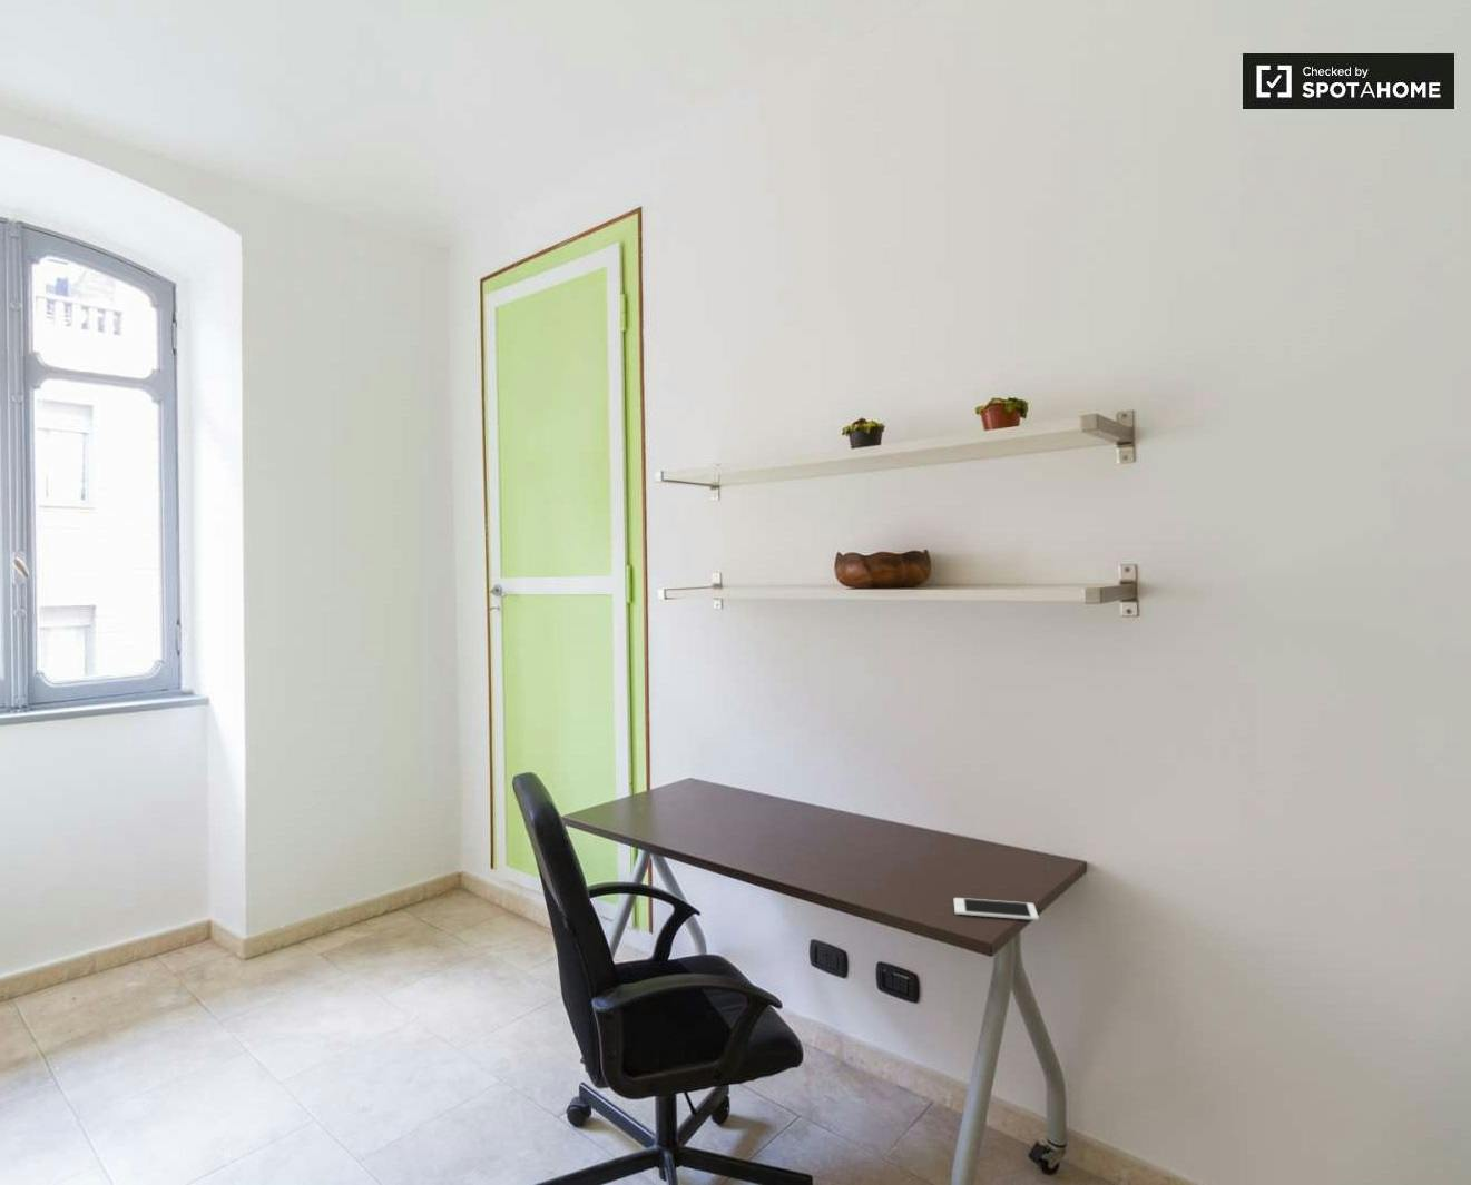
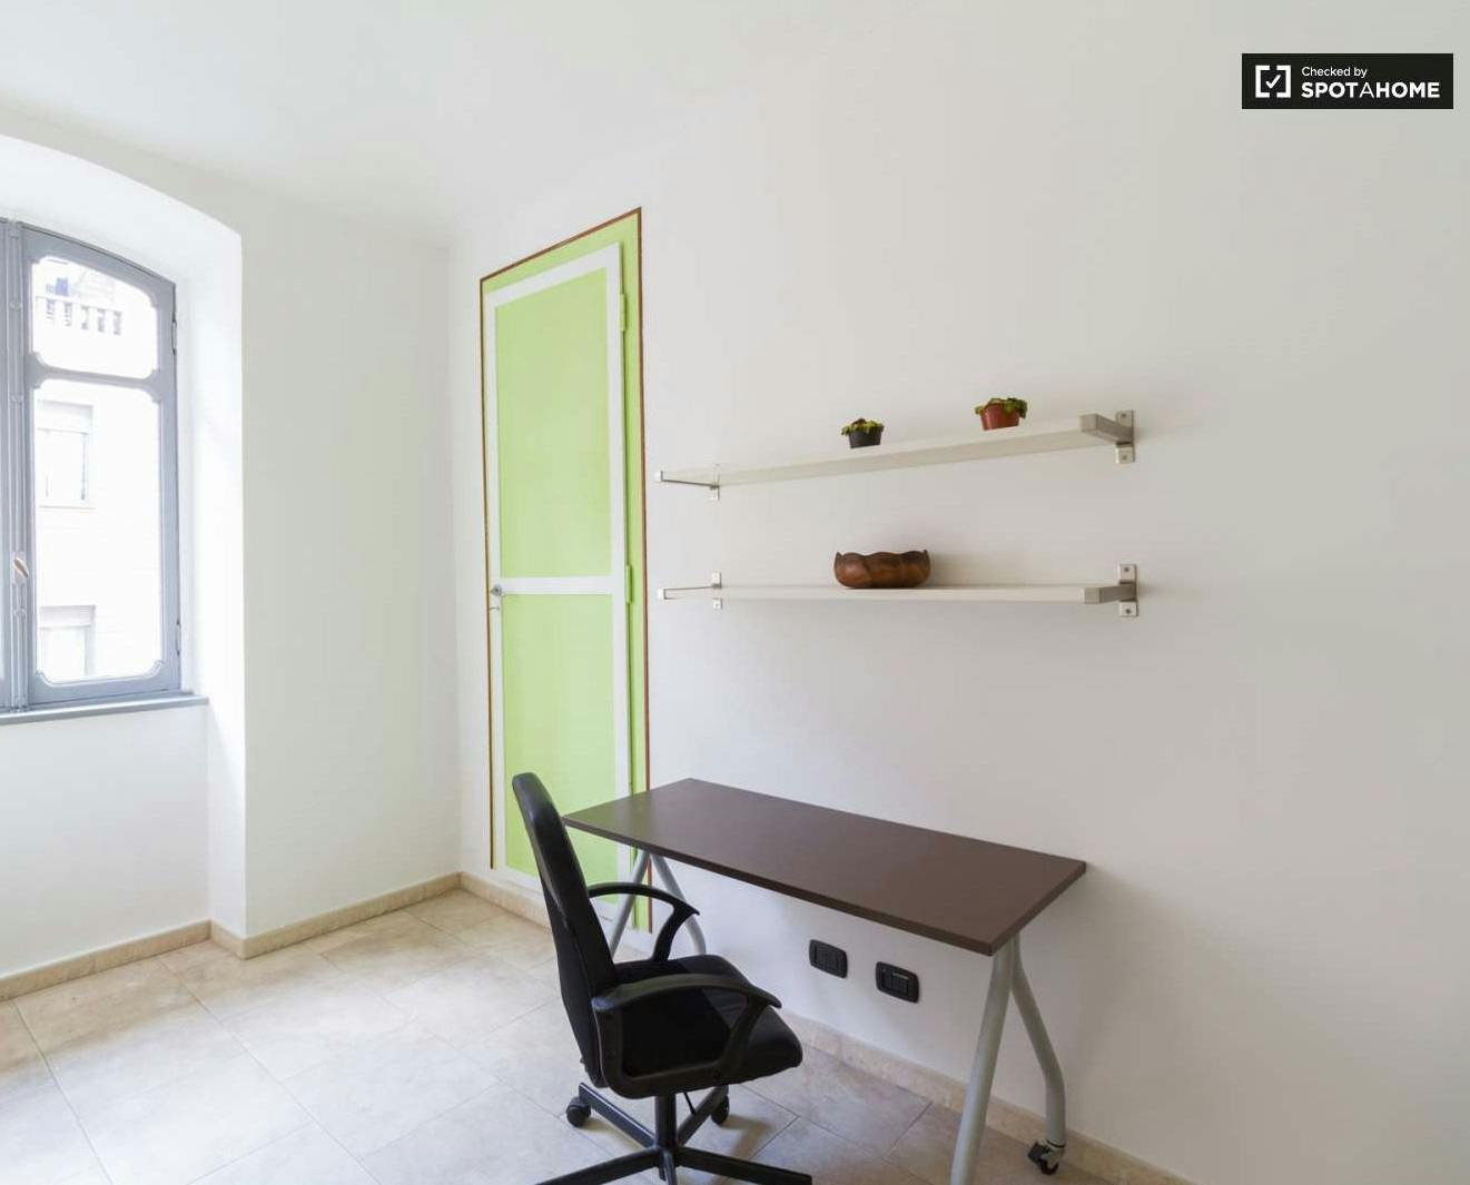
- cell phone [953,897,1040,921]
